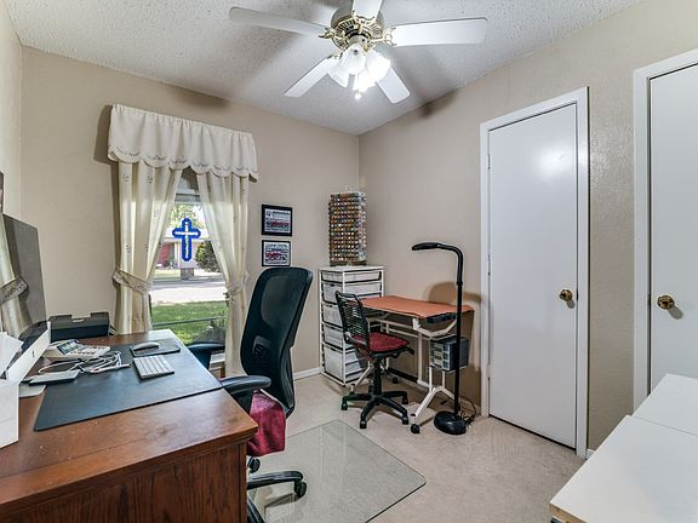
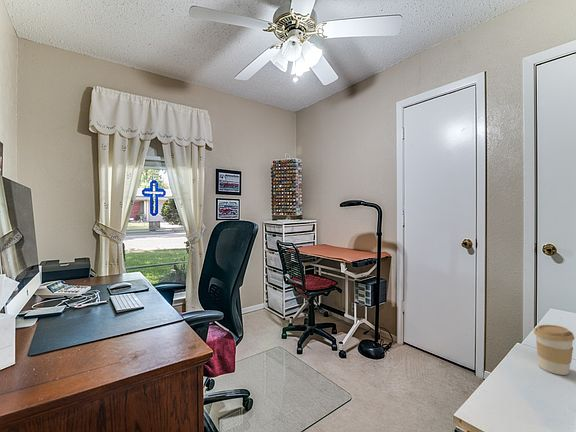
+ coffee cup [533,324,576,376]
